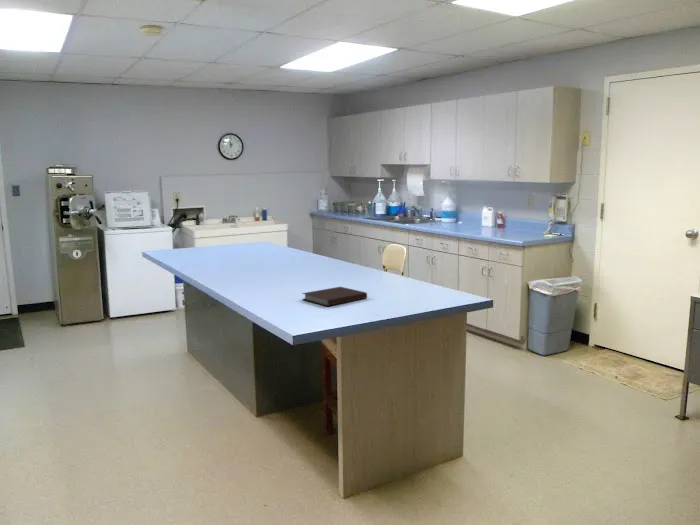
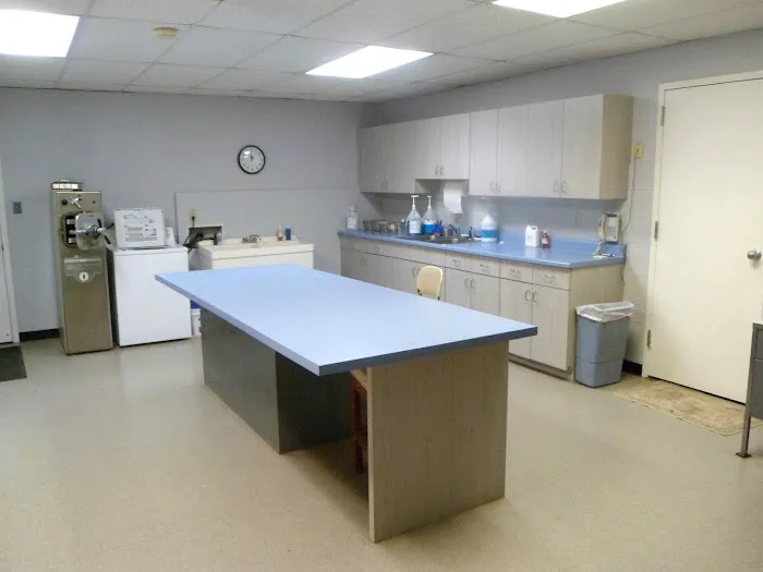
- notebook [301,286,368,307]
